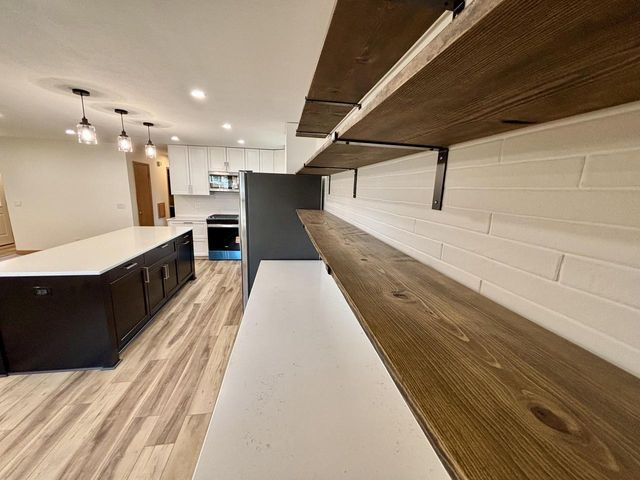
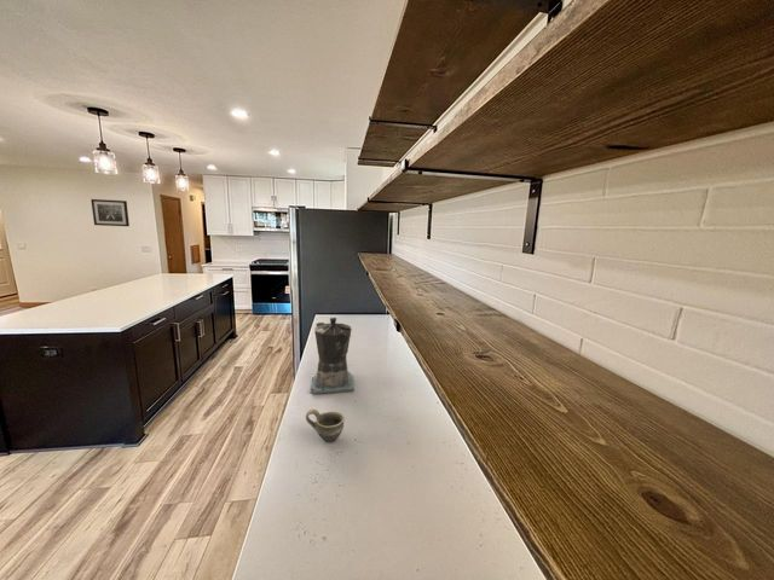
+ coffee maker [310,317,354,395]
+ cup [305,408,346,443]
+ wall art [89,198,131,227]
